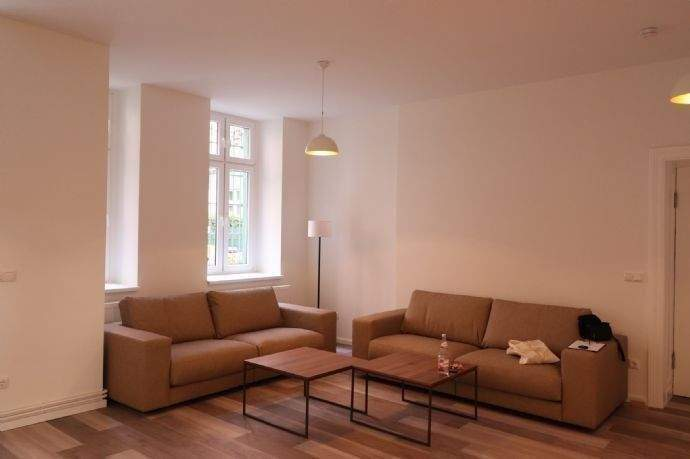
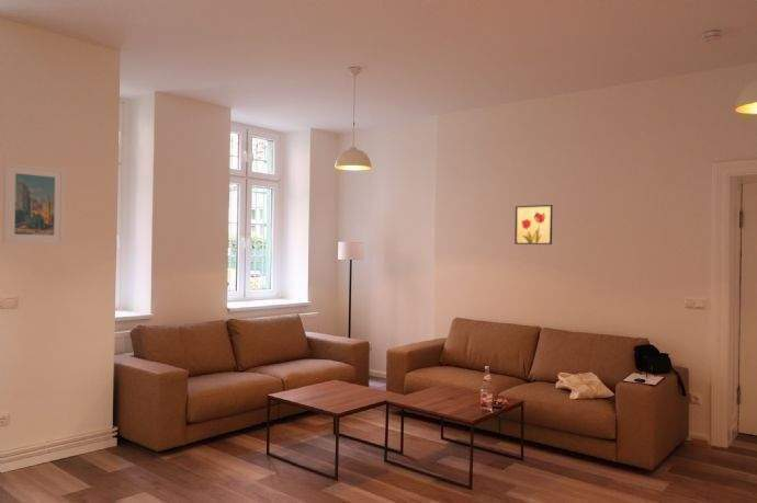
+ wall art [513,204,554,245]
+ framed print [1,161,66,245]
